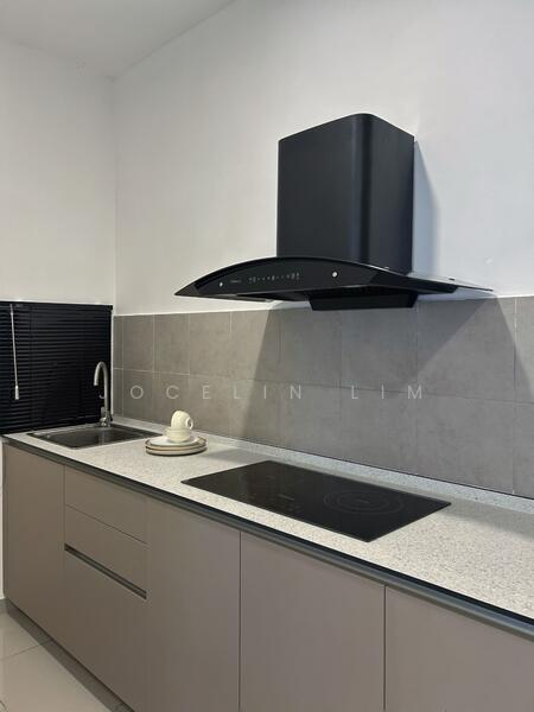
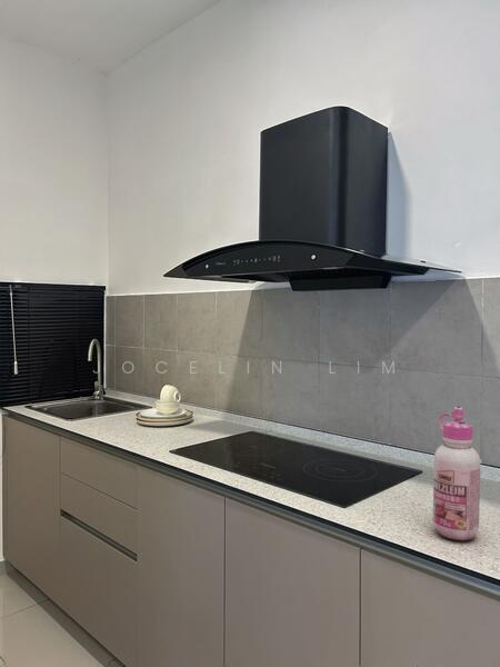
+ glue bottle [432,406,481,542]
